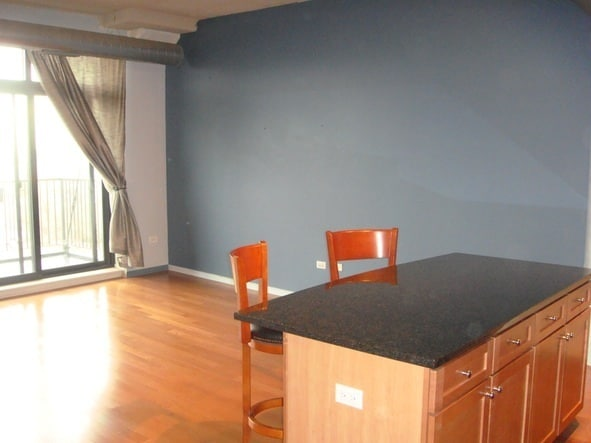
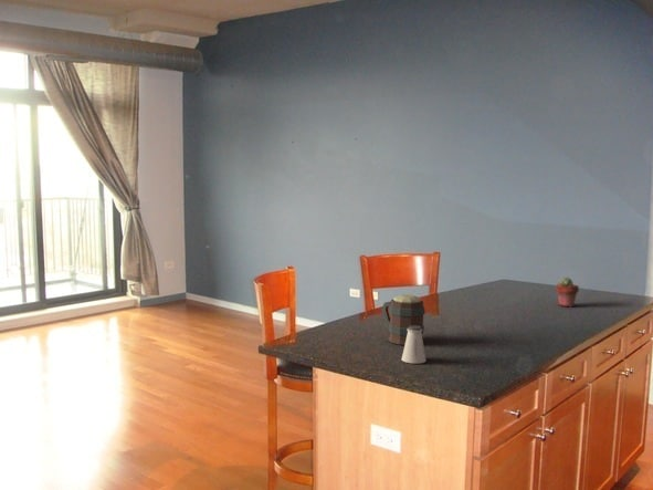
+ saltshaker [401,325,428,365]
+ potted succulent [555,277,580,307]
+ mug [381,293,425,346]
